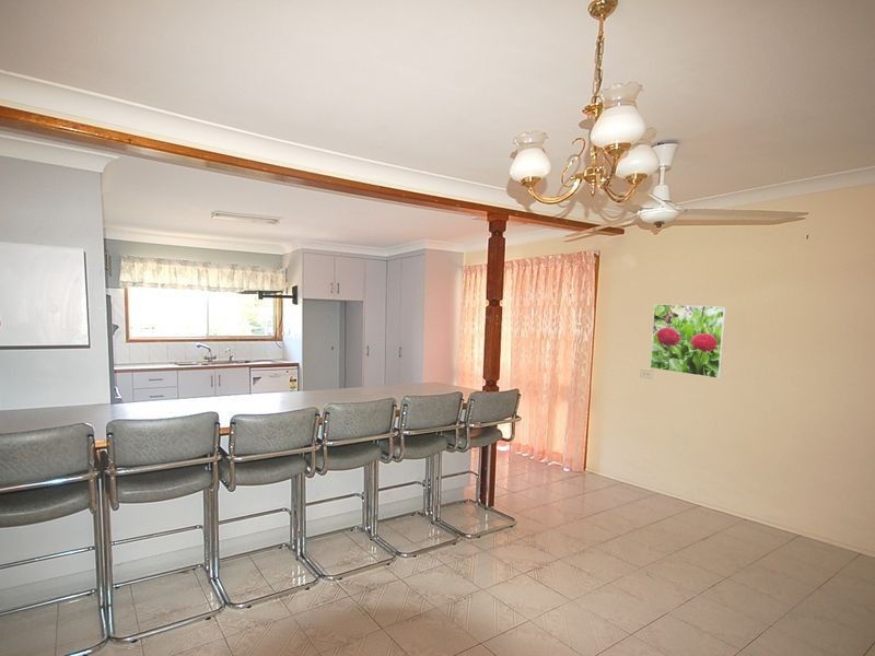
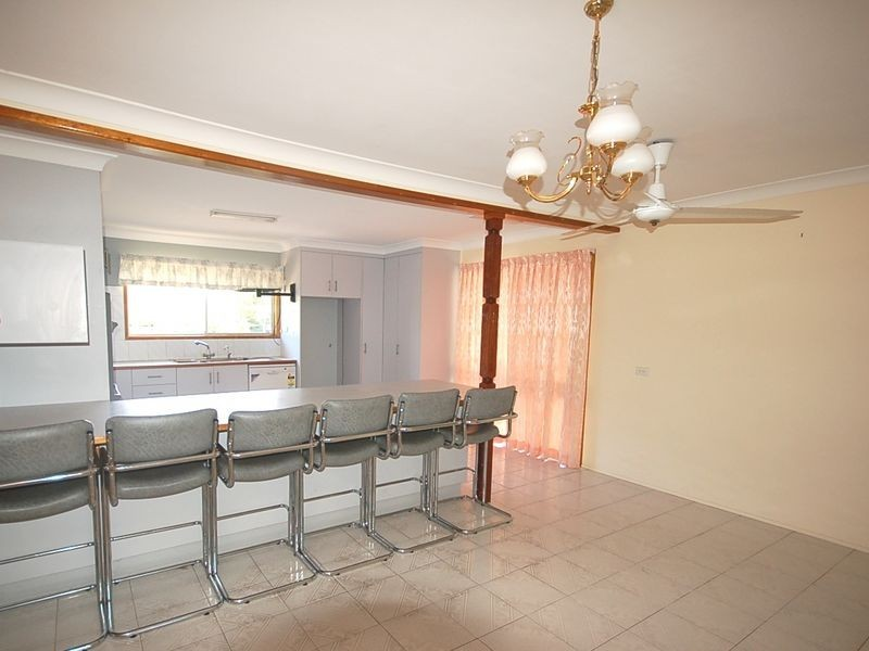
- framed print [650,303,726,379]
